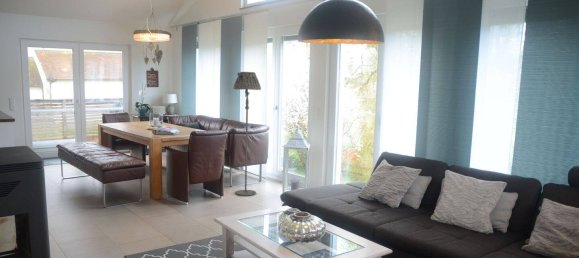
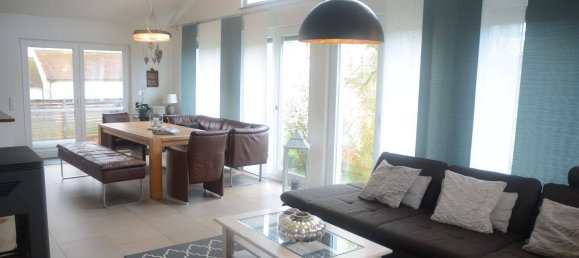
- floor lamp [232,71,262,197]
